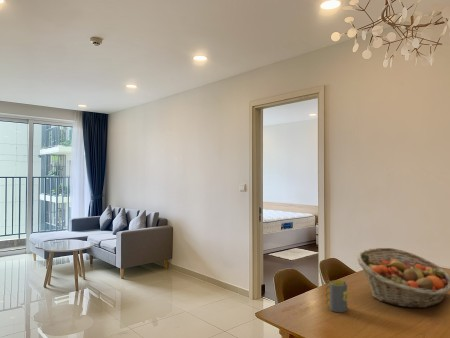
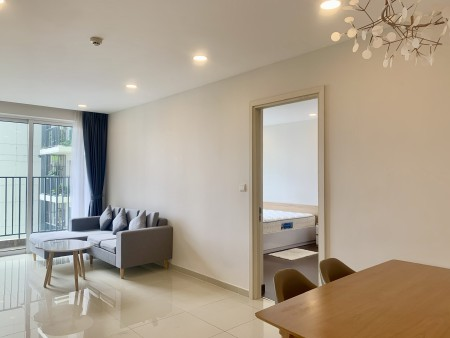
- mug [325,279,349,313]
- fruit basket [356,247,450,309]
